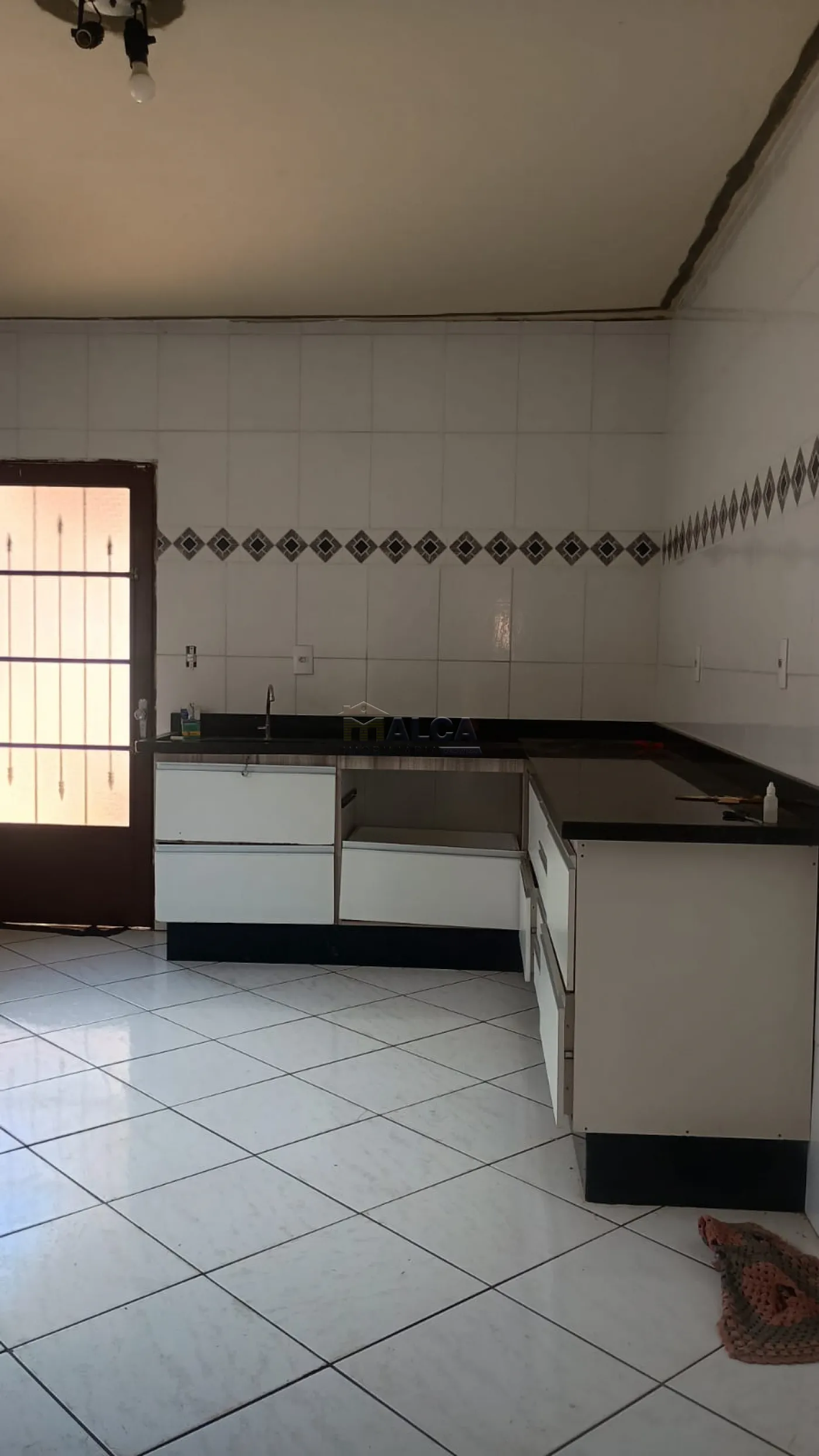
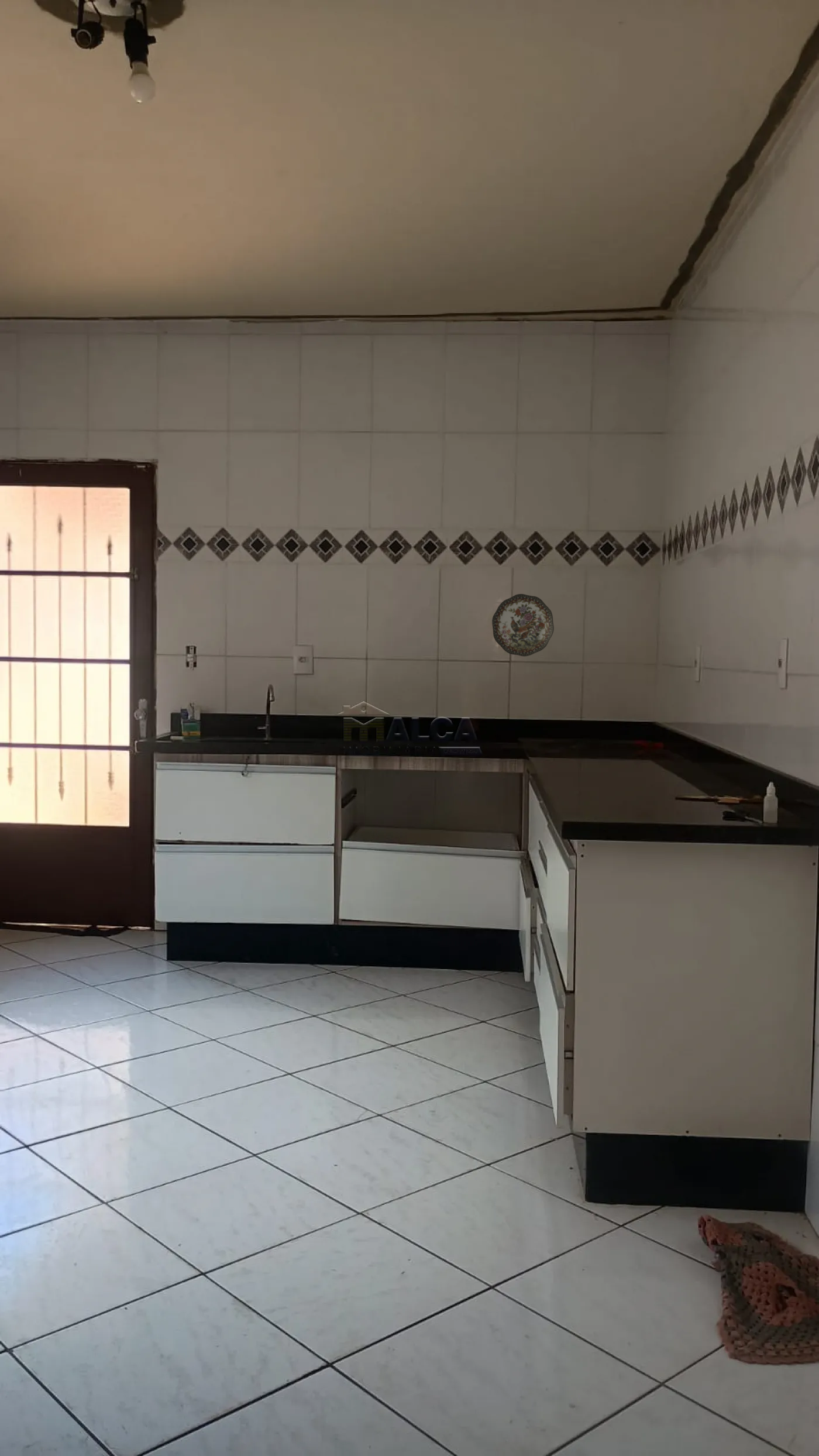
+ decorative plate [491,593,555,657]
